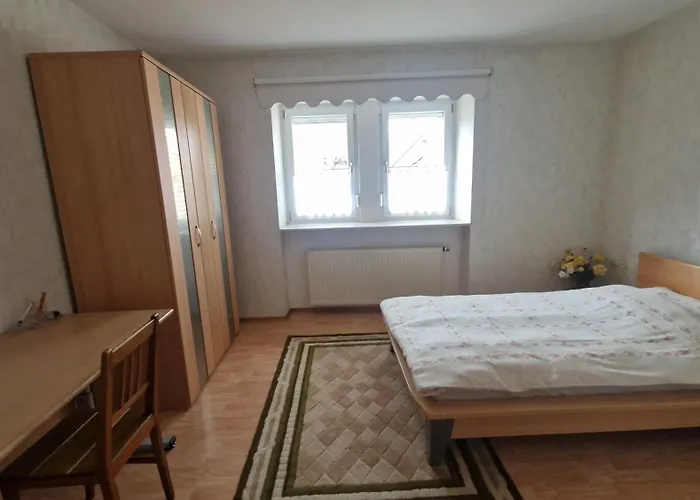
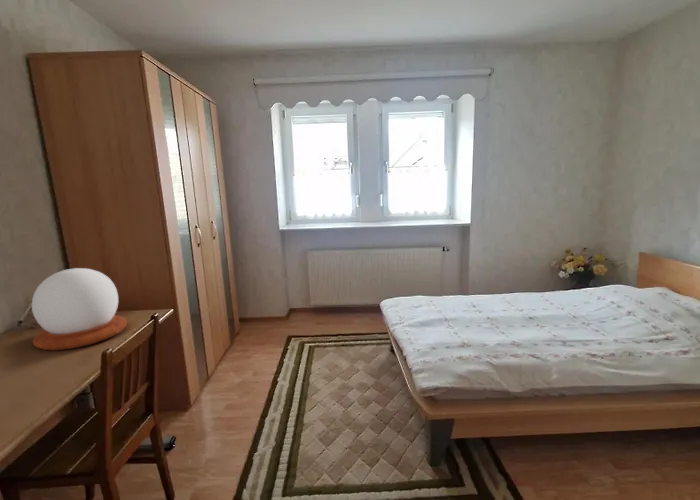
+ snow globe [31,267,128,351]
